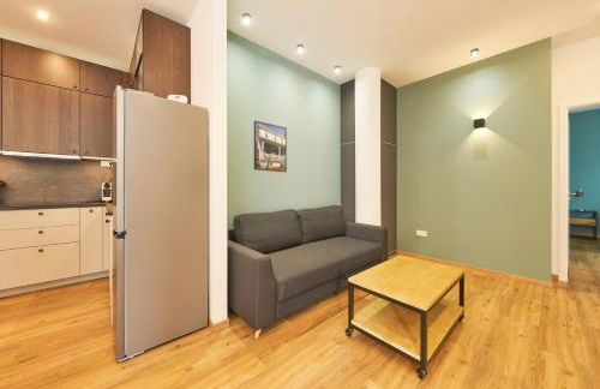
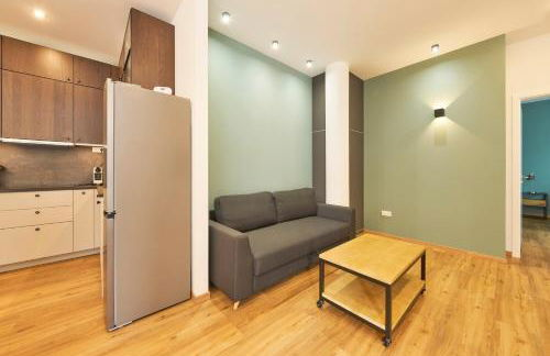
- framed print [253,119,288,173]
